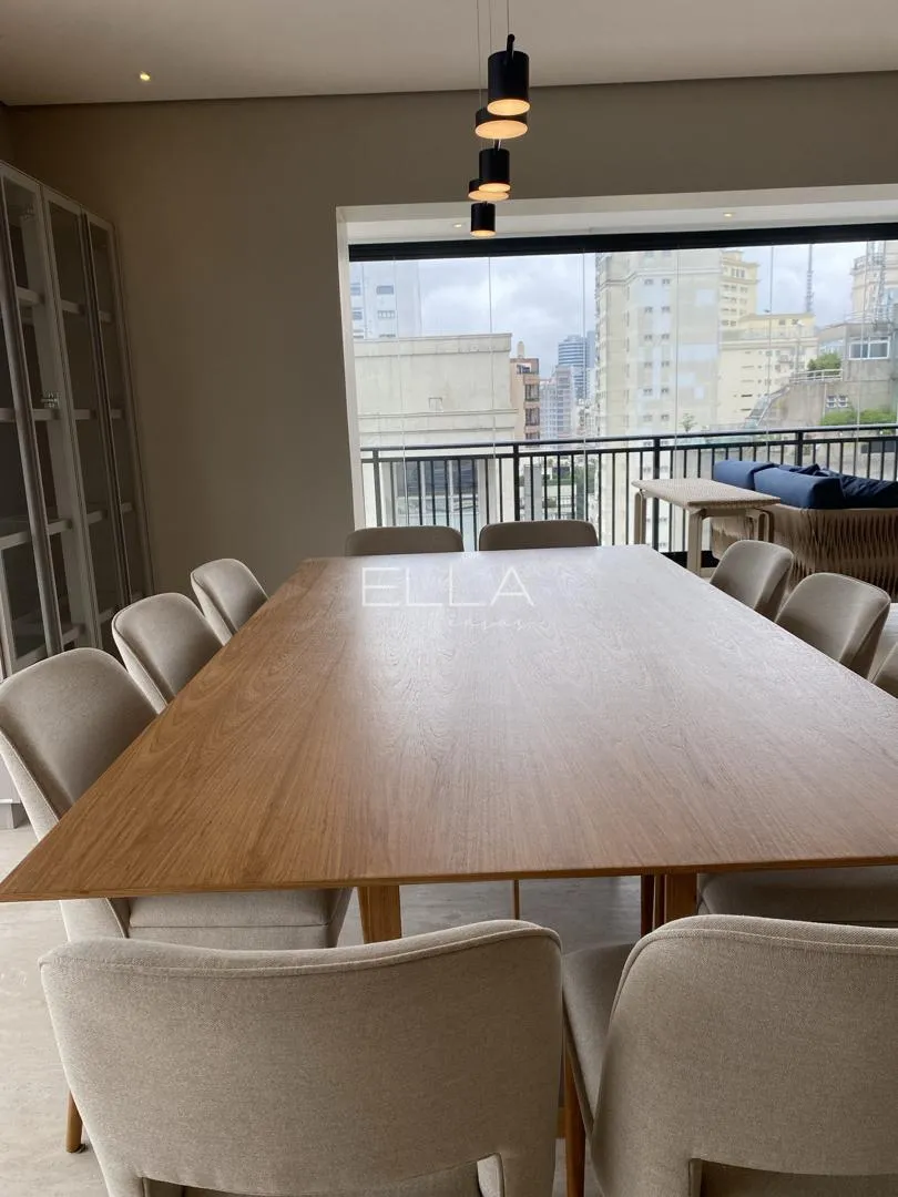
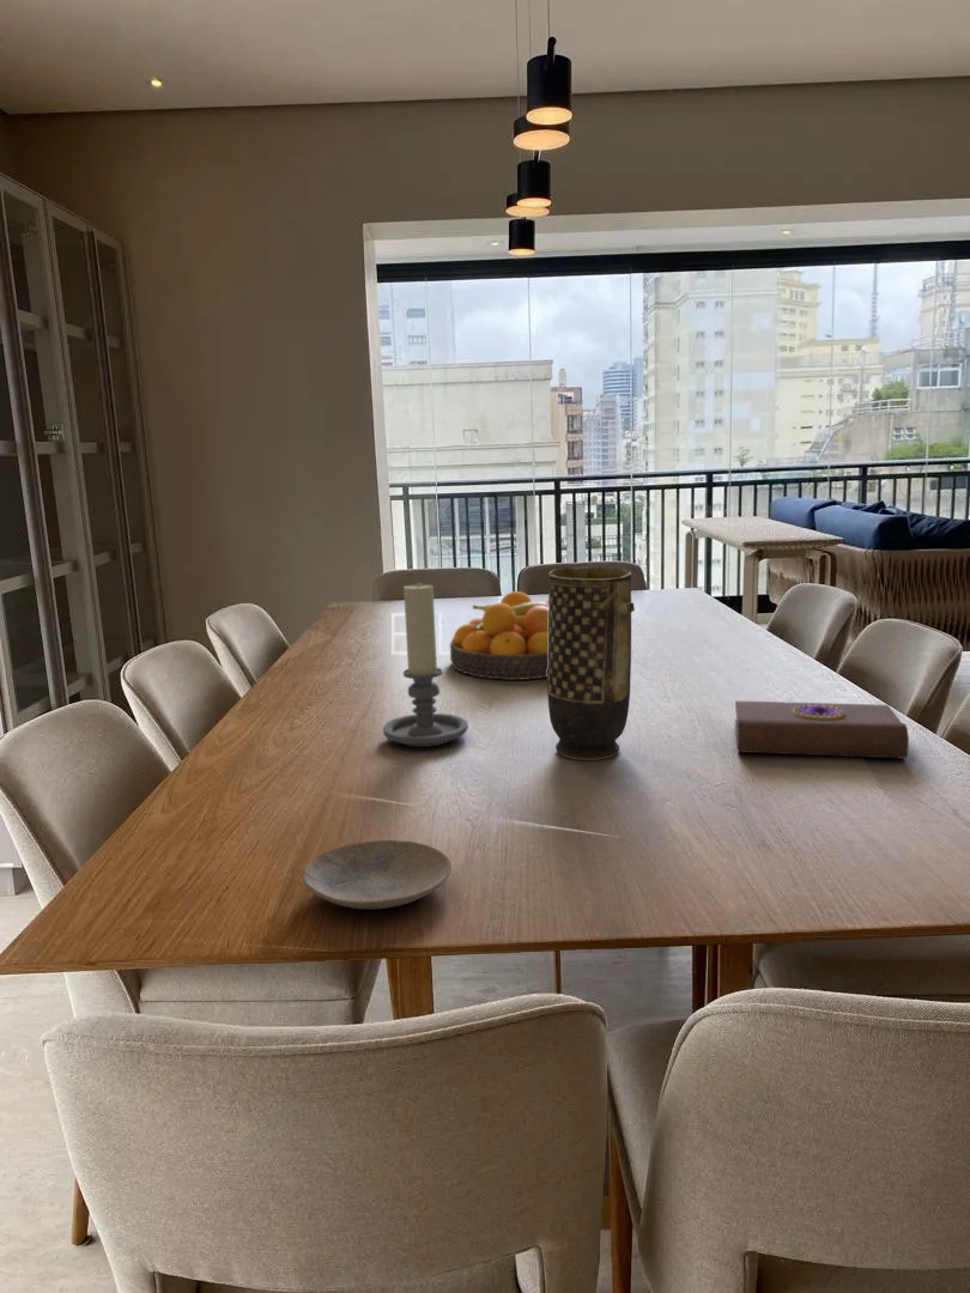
+ candle holder [382,581,469,748]
+ fruit bowl [449,590,548,681]
+ plate [302,839,453,910]
+ book [734,699,910,760]
+ vase [546,566,636,761]
